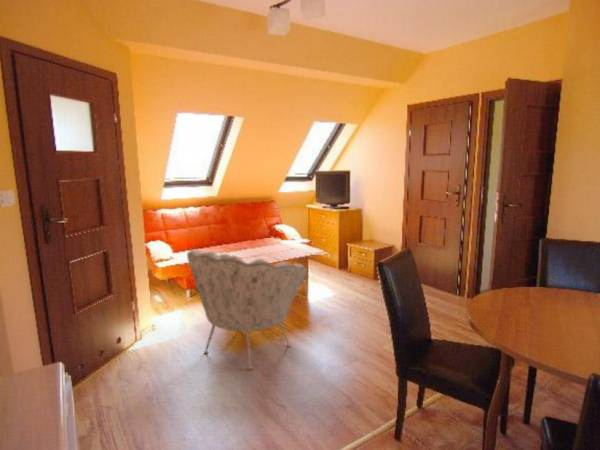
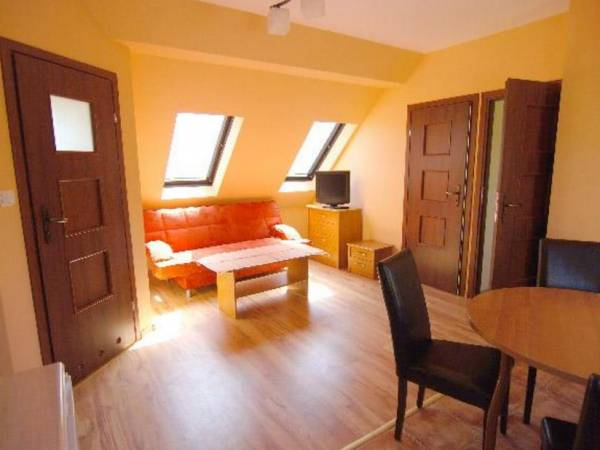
- armchair [186,249,308,370]
